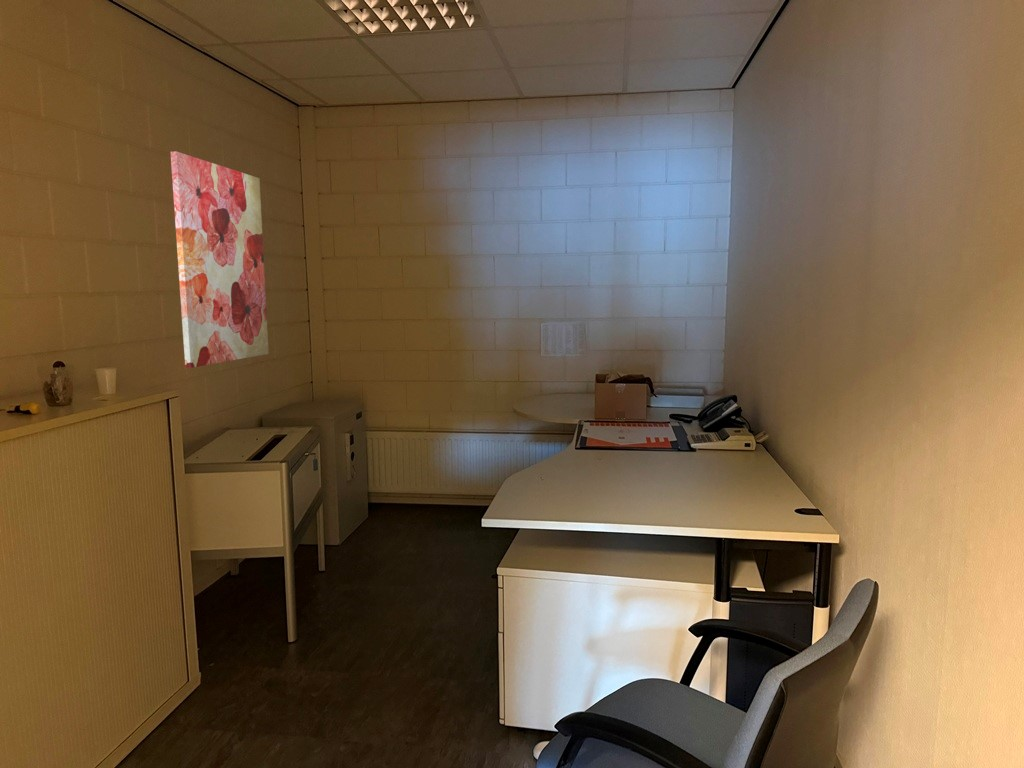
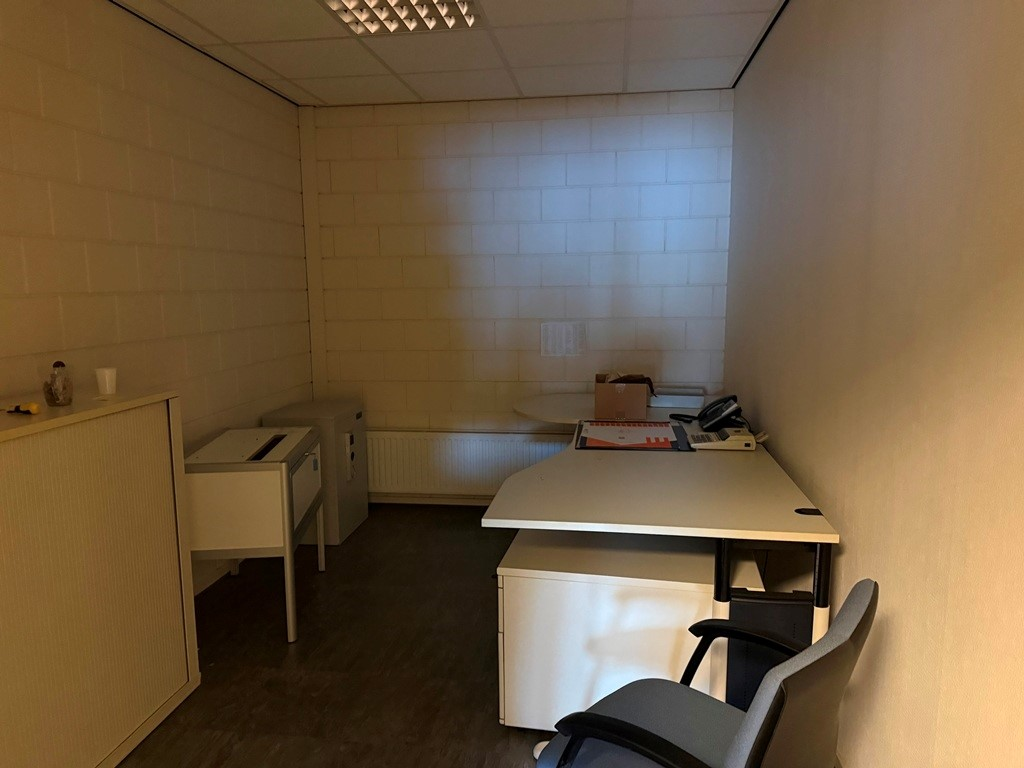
- wall art [170,150,270,369]
